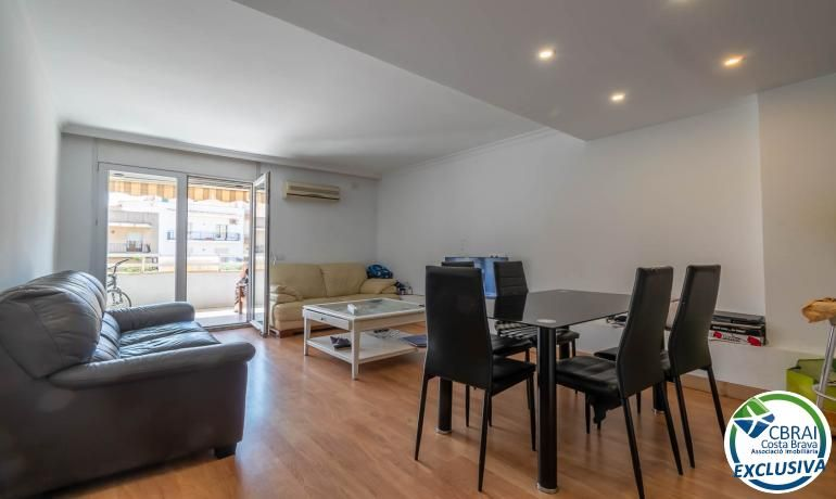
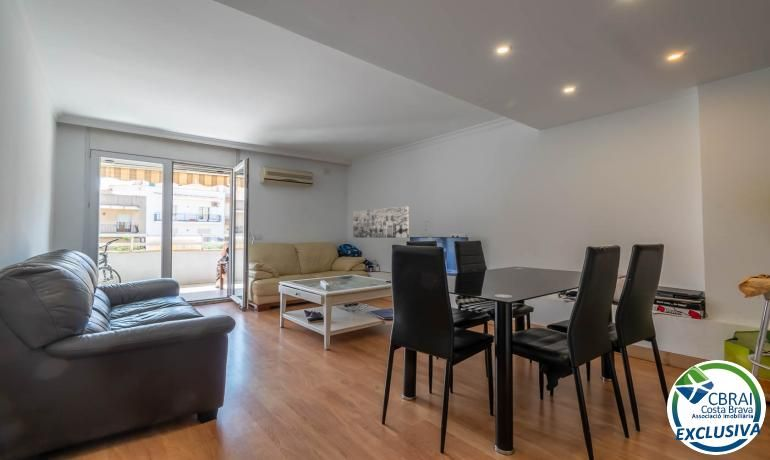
+ wall art [352,205,410,239]
